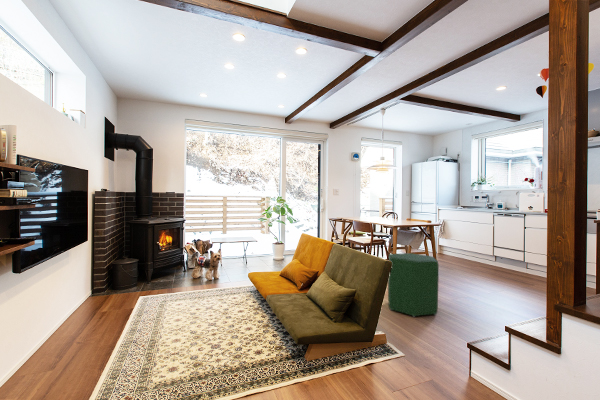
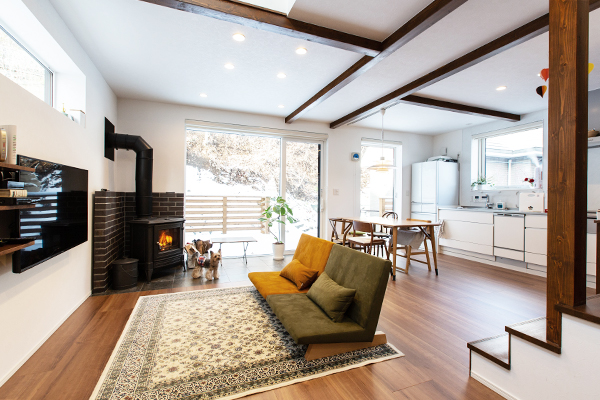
- ottoman [387,252,440,318]
